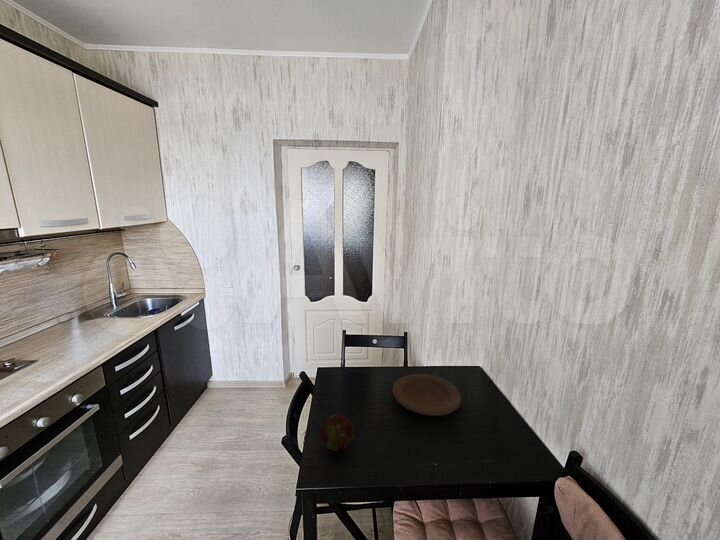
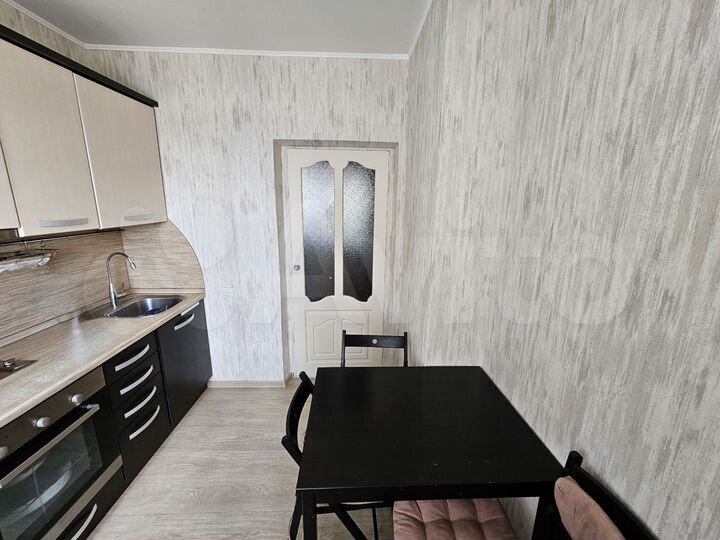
- plate [391,373,463,417]
- fruit [320,414,356,454]
